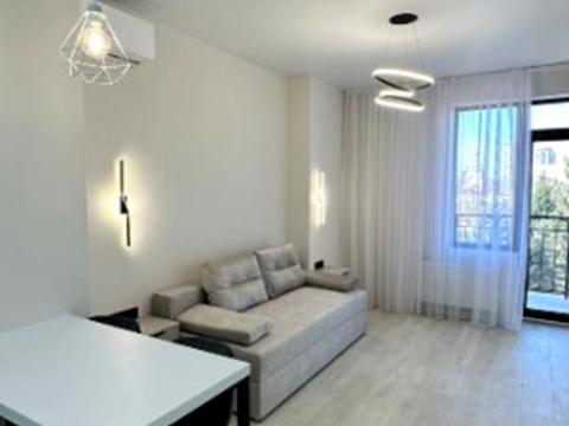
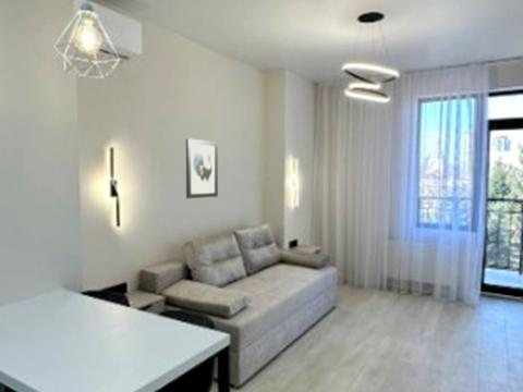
+ wall art [185,137,219,199]
